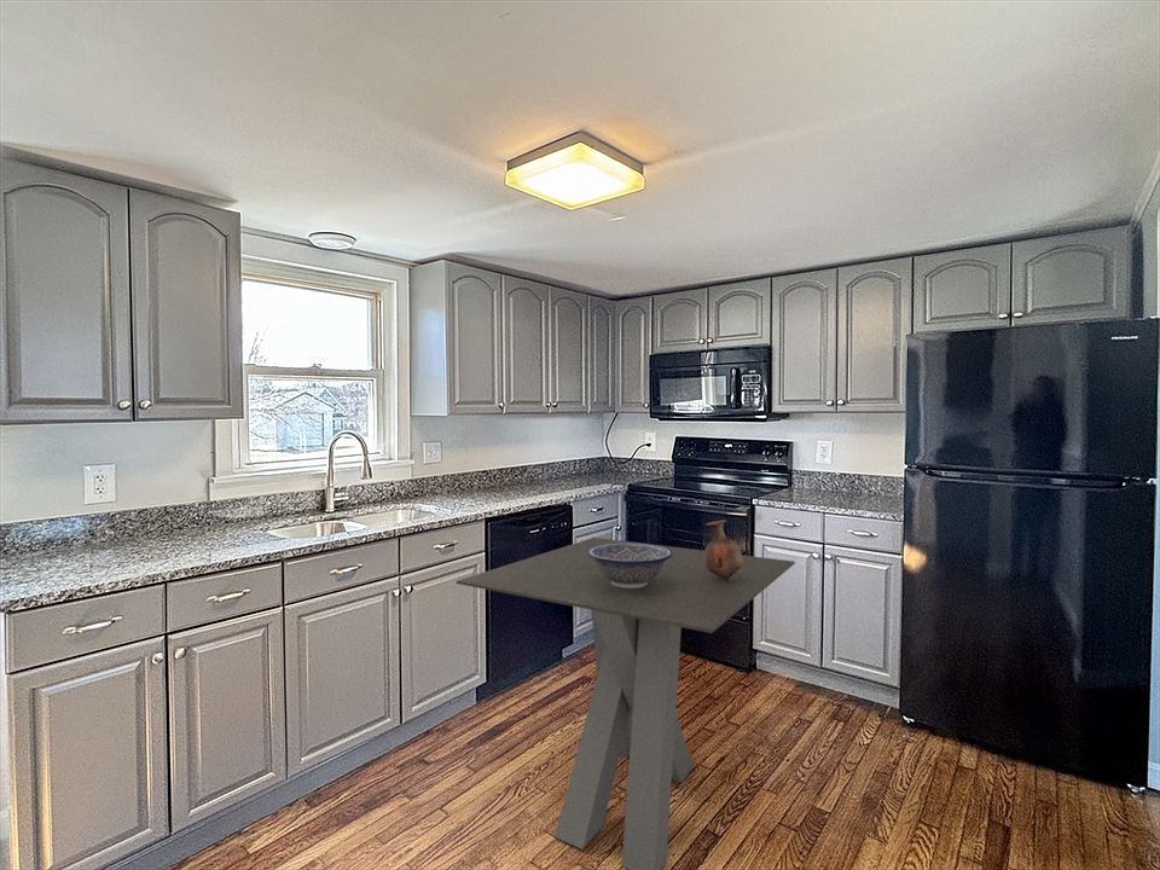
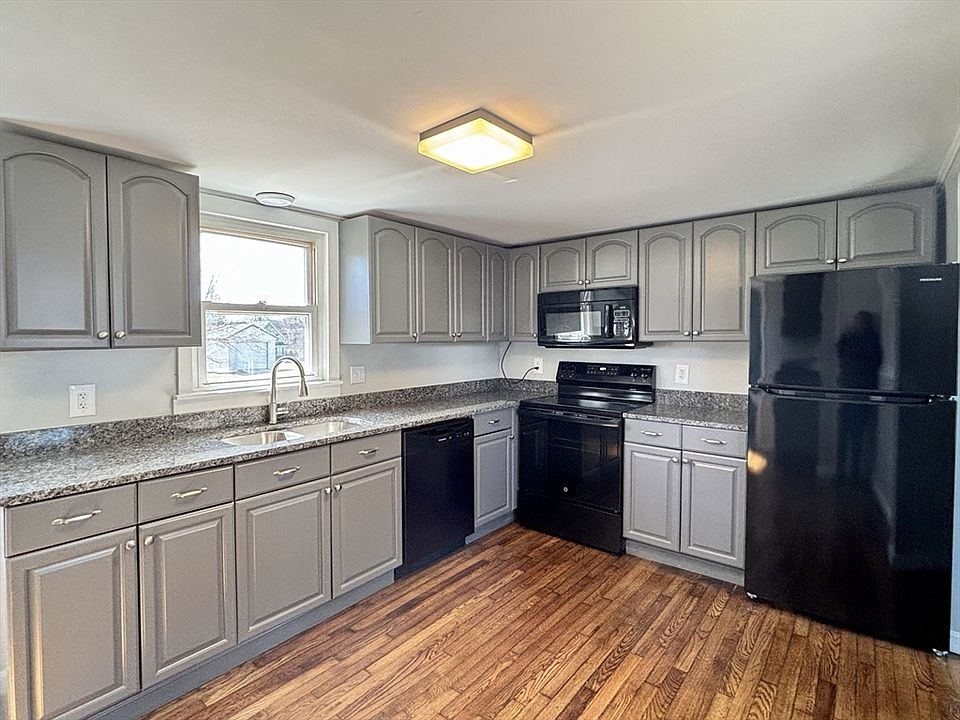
- decorative bowl [587,543,672,588]
- dining table [456,536,796,870]
- vase [704,518,743,580]
